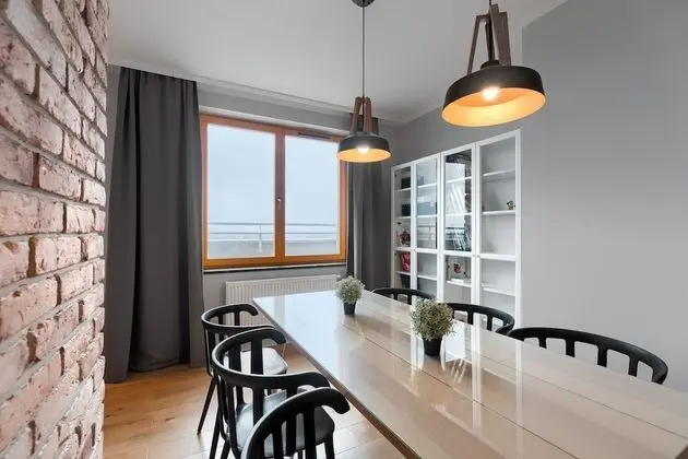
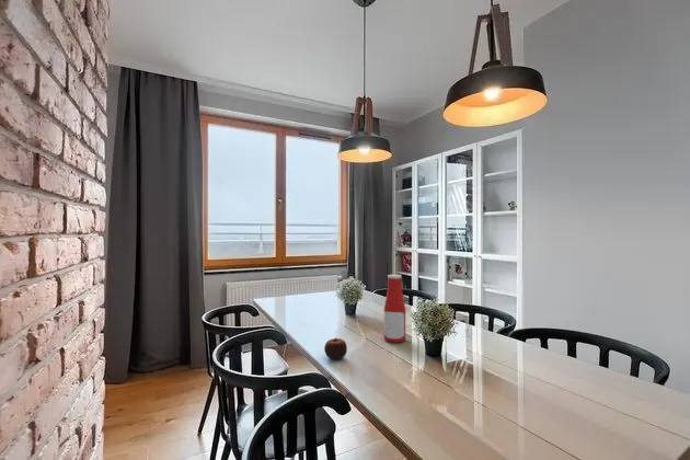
+ bottle [383,274,406,344]
+ apple [323,336,348,360]
